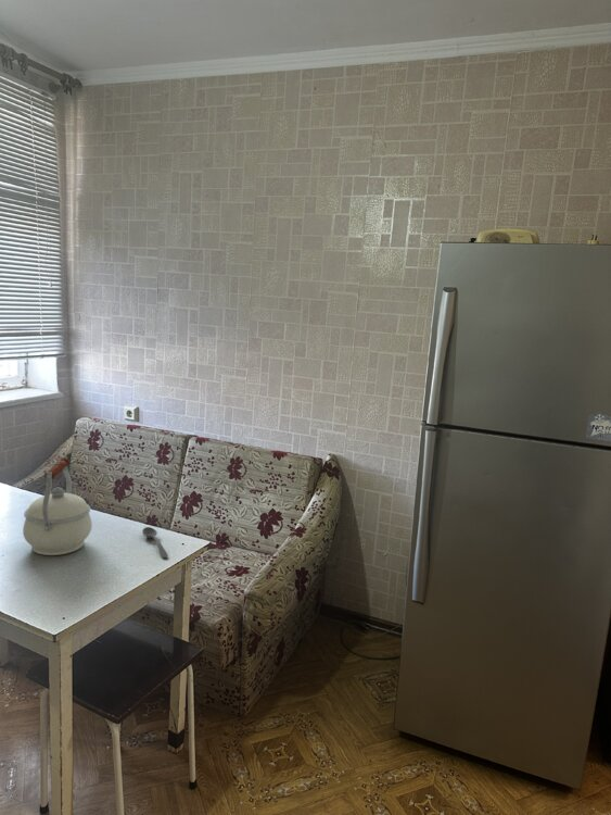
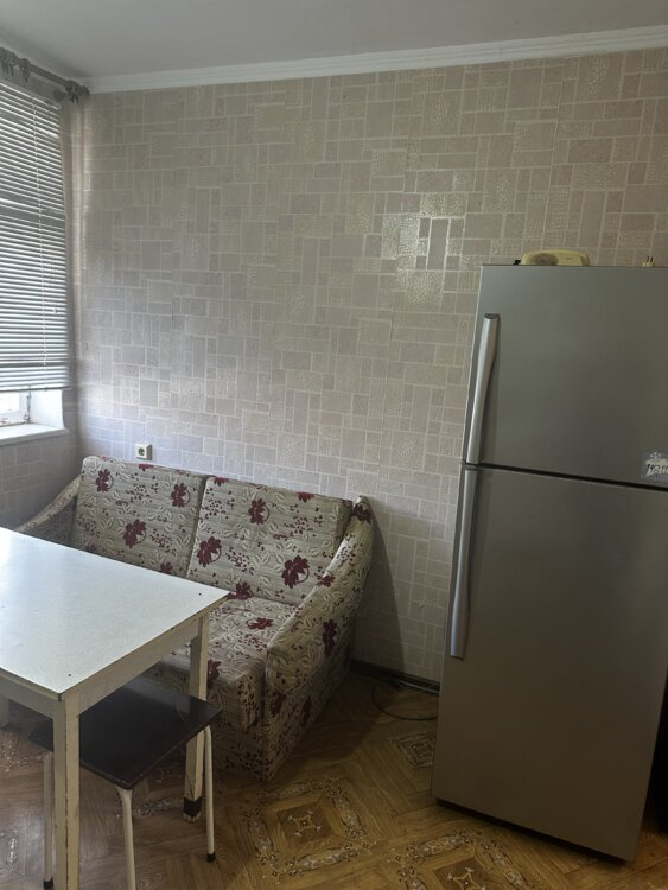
- soupspoon [141,526,169,560]
- kettle [22,456,93,556]
